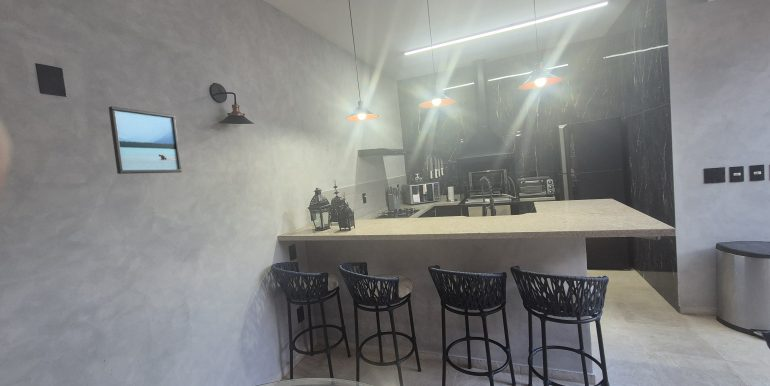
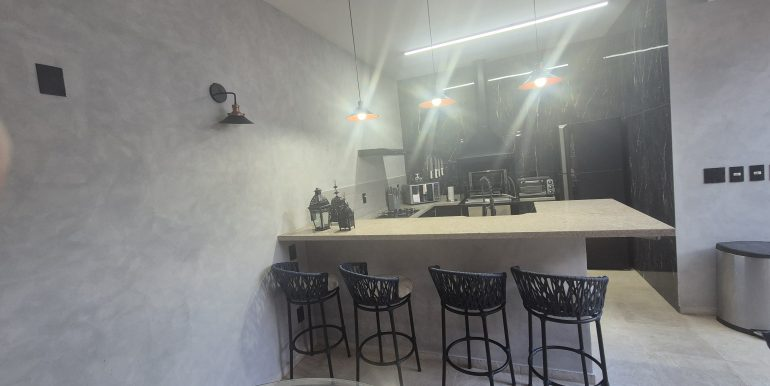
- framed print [108,105,183,175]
